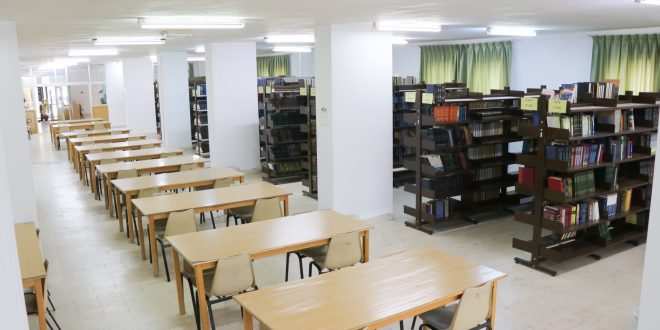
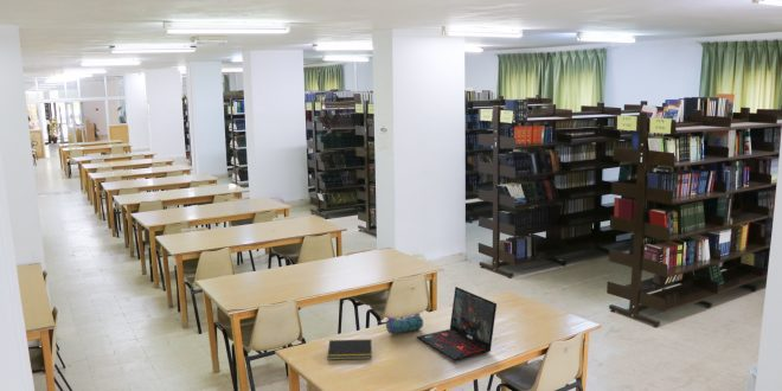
+ notepad [326,339,372,361]
+ pencil case [385,313,424,335]
+ laptop [416,286,498,361]
